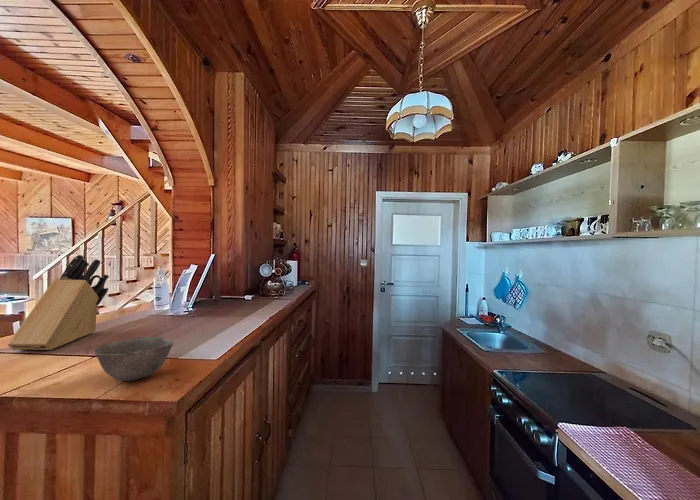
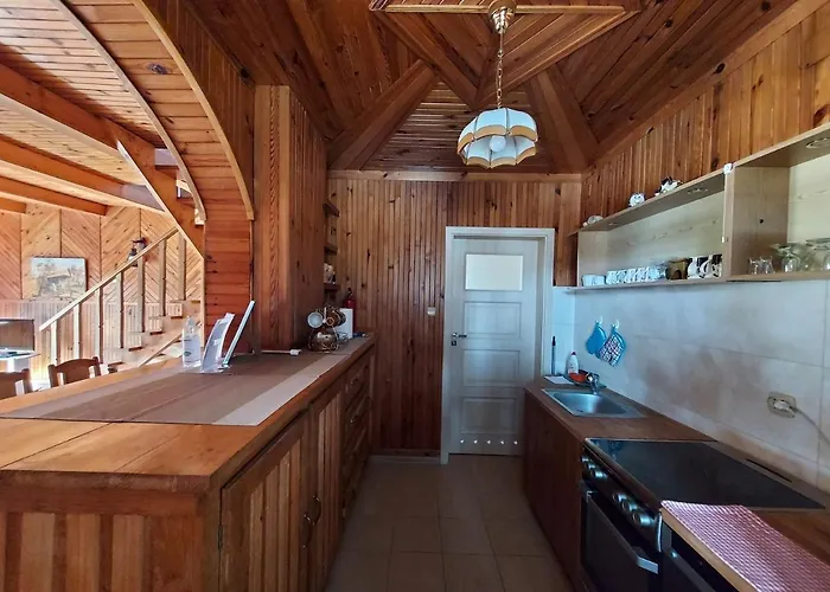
- knife block [7,254,110,351]
- bowl [93,336,175,382]
